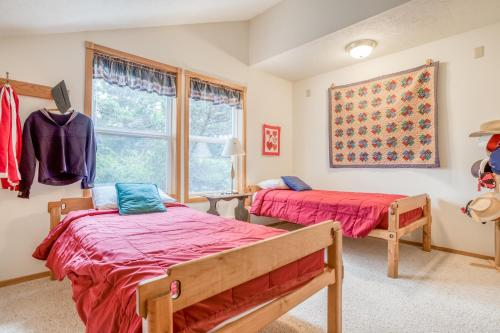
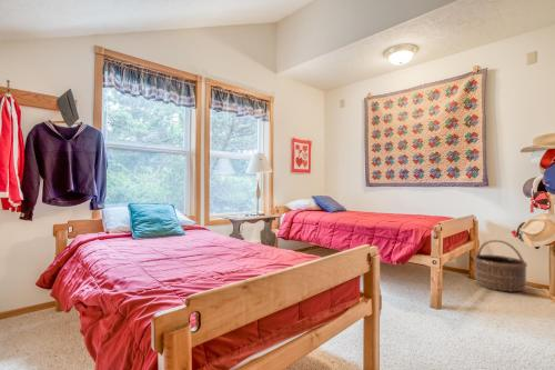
+ basket [473,239,528,293]
